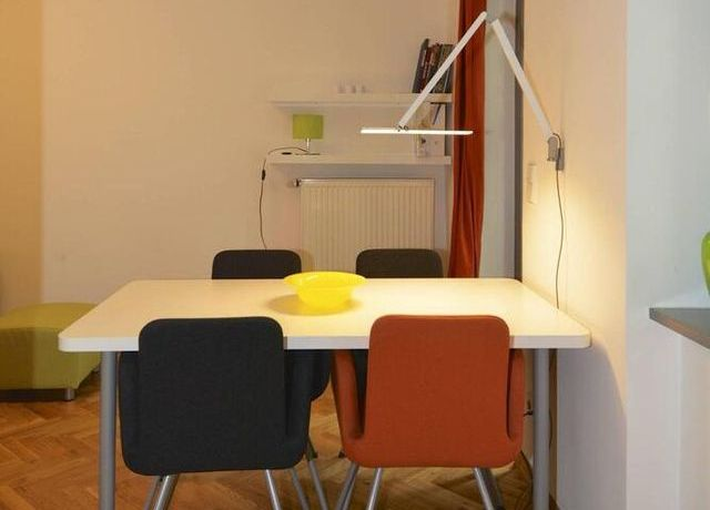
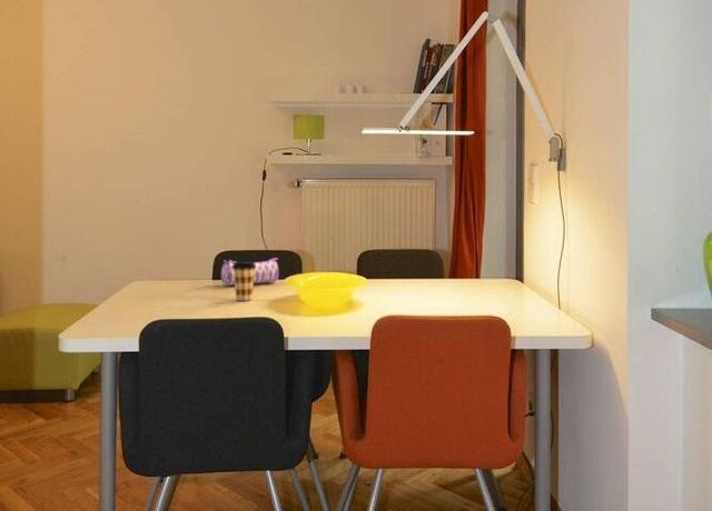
+ coffee cup [233,261,256,301]
+ pencil case [220,257,279,287]
